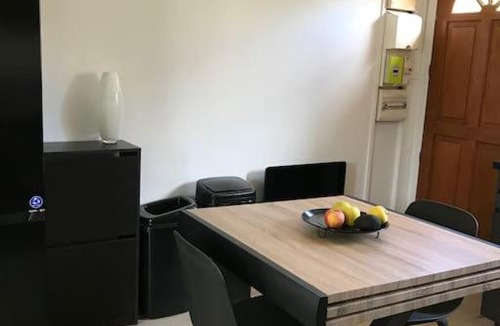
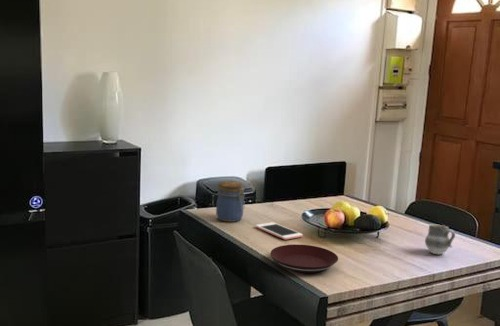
+ cup [424,223,456,255]
+ plate [270,244,339,274]
+ cell phone [255,221,304,241]
+ jar [215,180,246,223]
